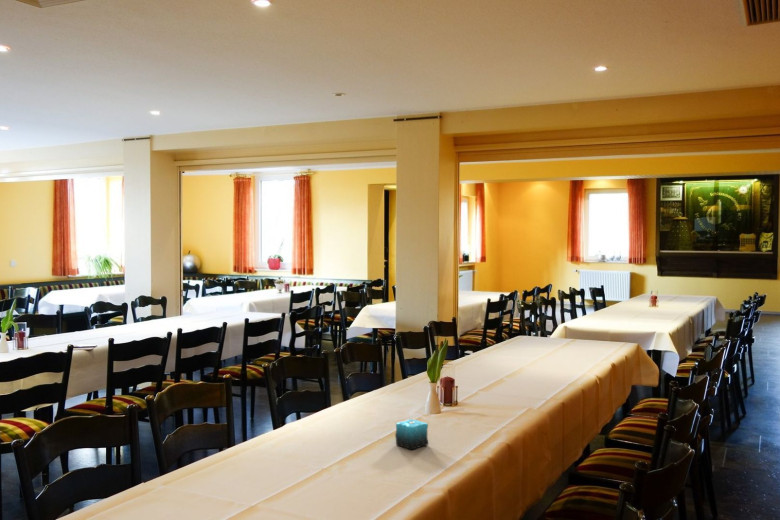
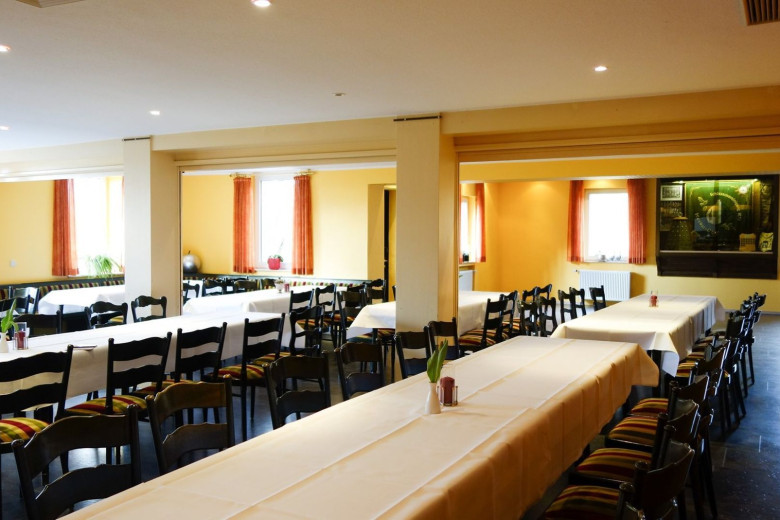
- candle [394,418,429,451]
